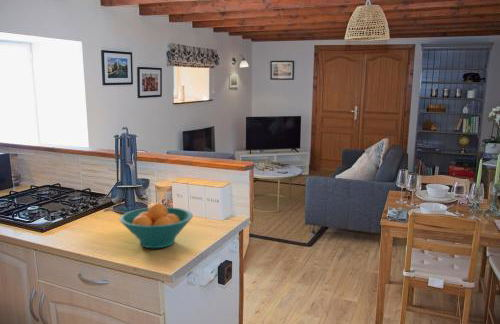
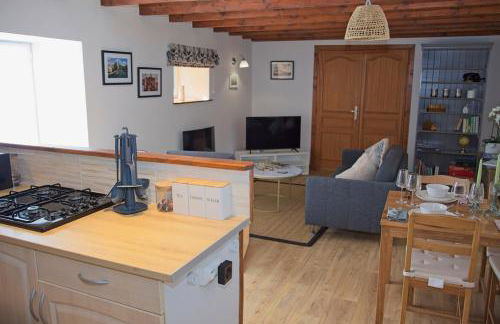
- fruit bowl [119,202,194,249]
